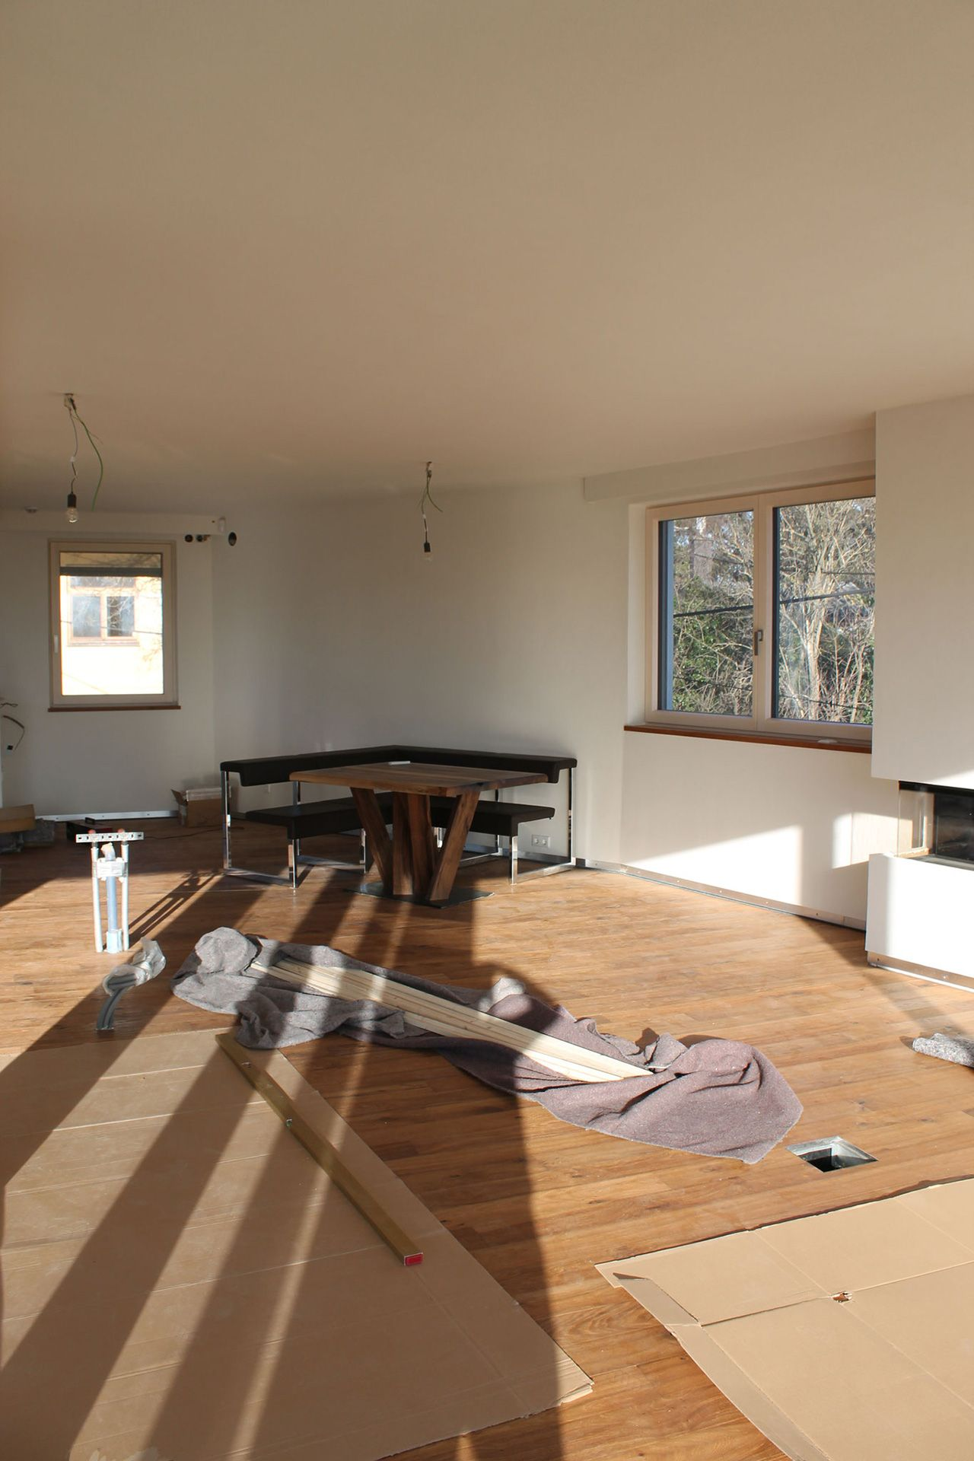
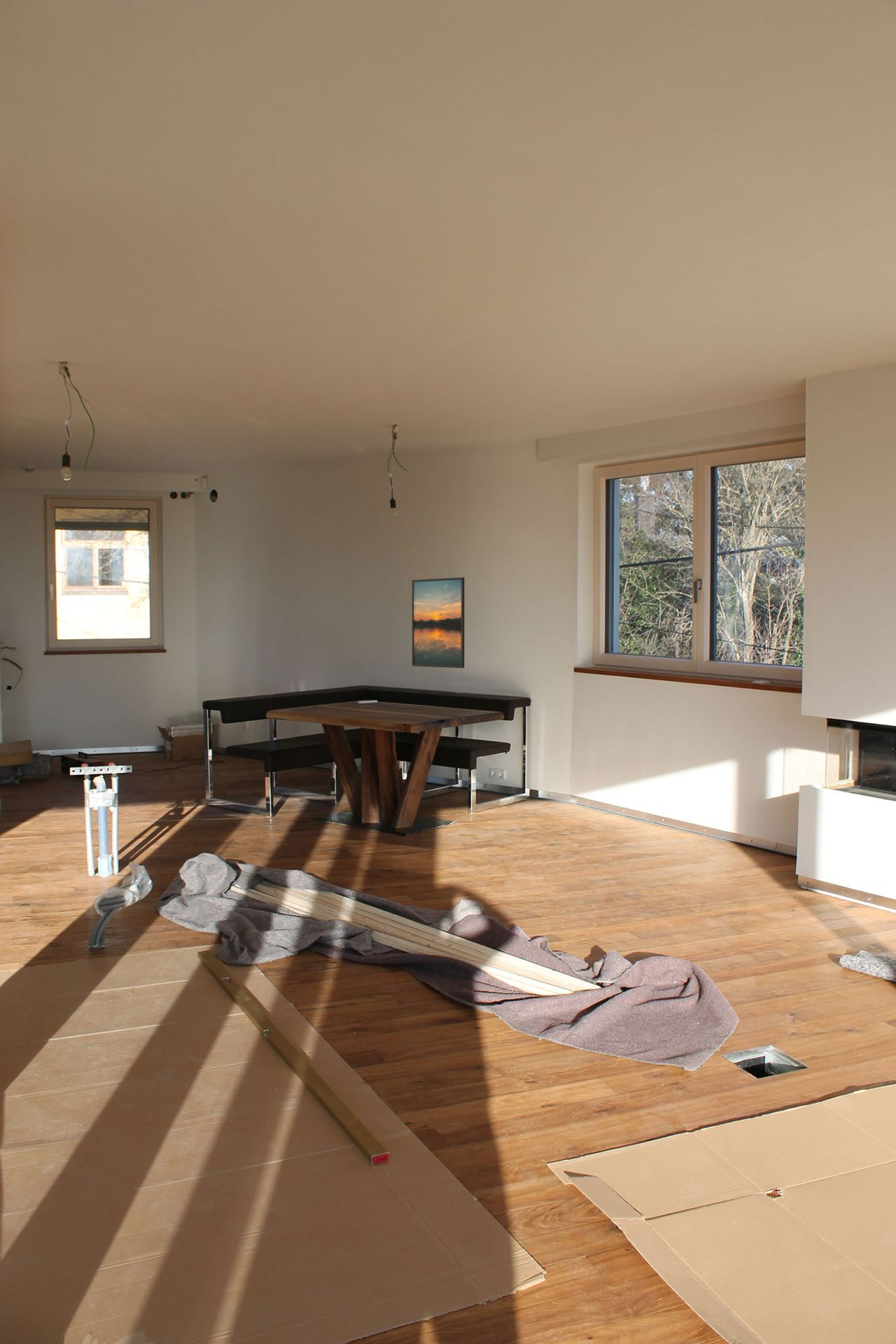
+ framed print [412,577,465,668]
